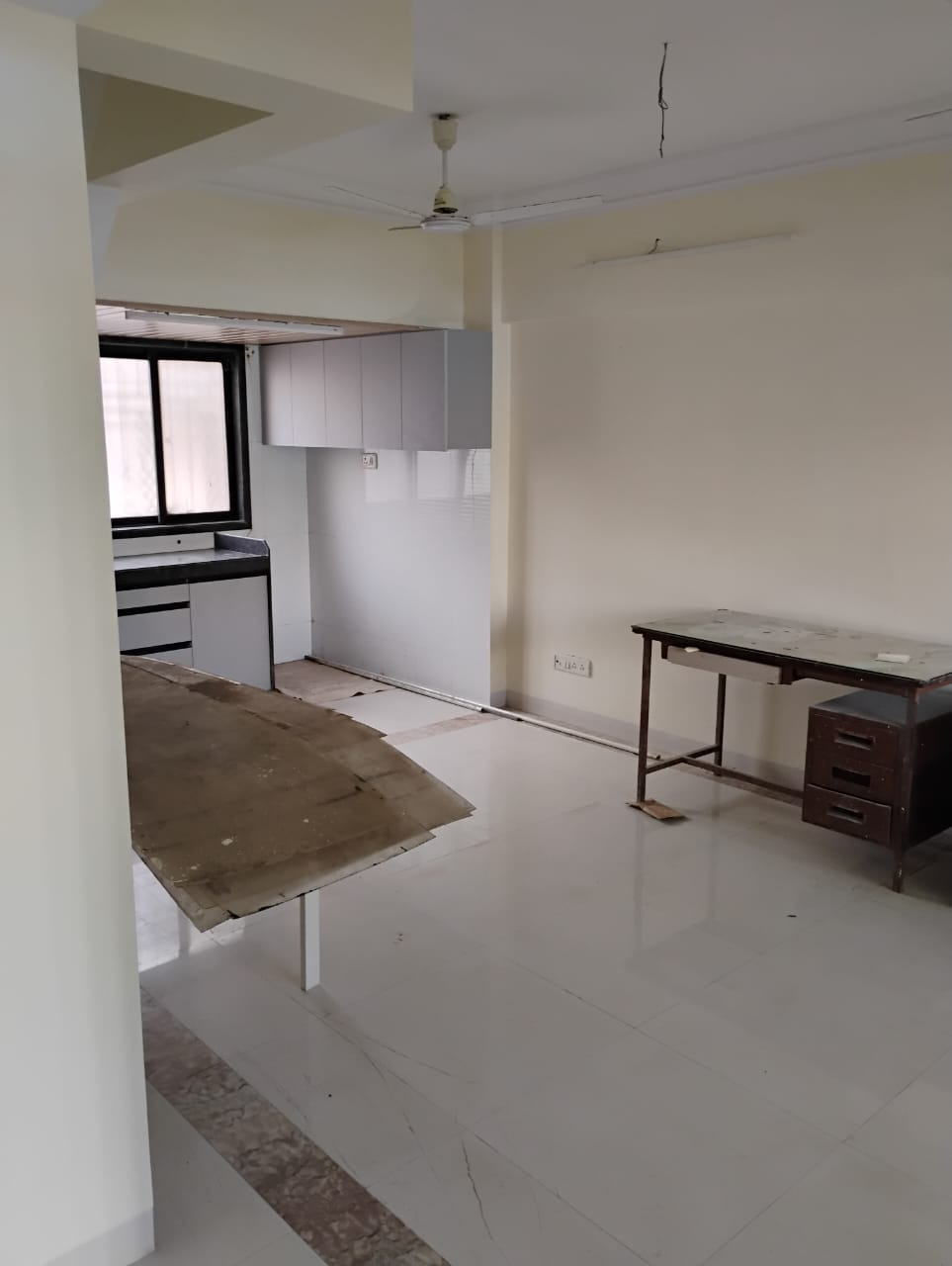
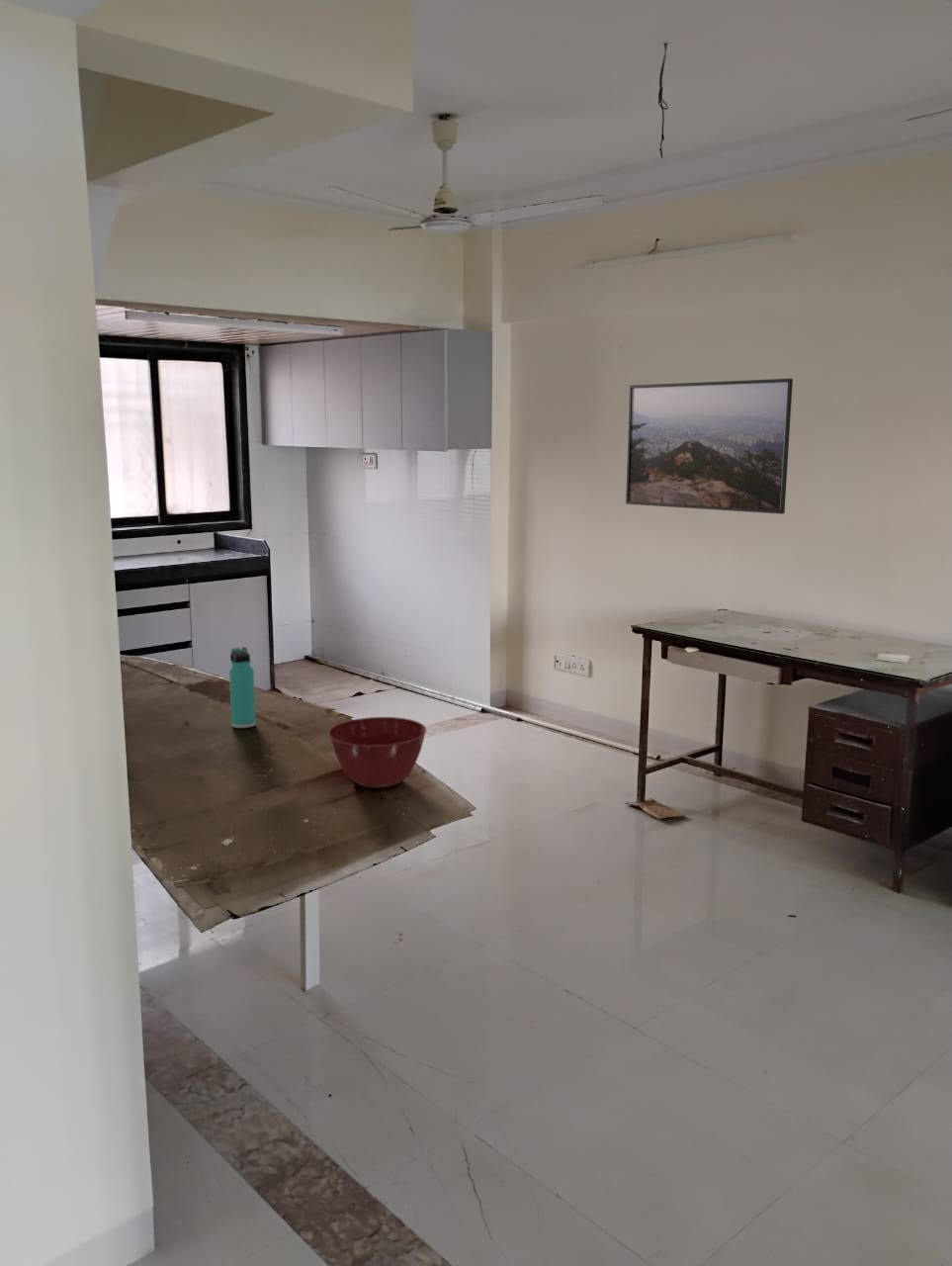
+ mixing bowl [327,716,427,789]
+ thermos bottle [228,646,257,729]
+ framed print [625,378,794,515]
